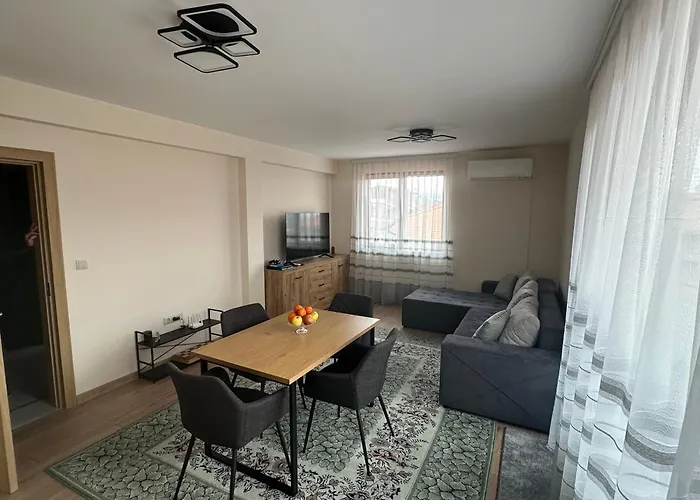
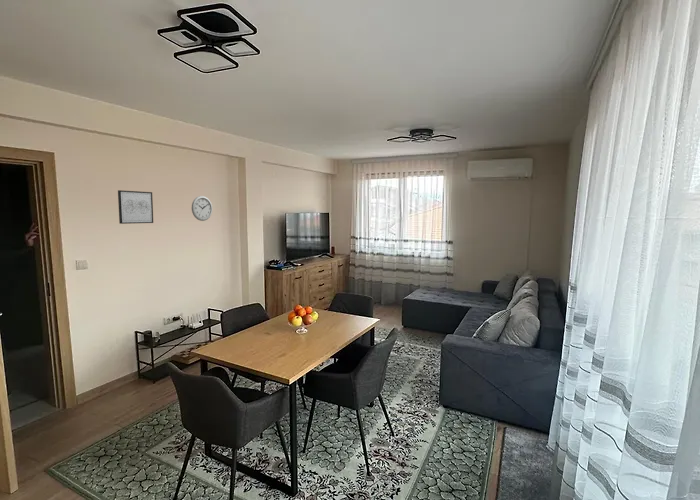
+ wall clock [191,195,213,222]
+ wall art [117,189,154,225]
